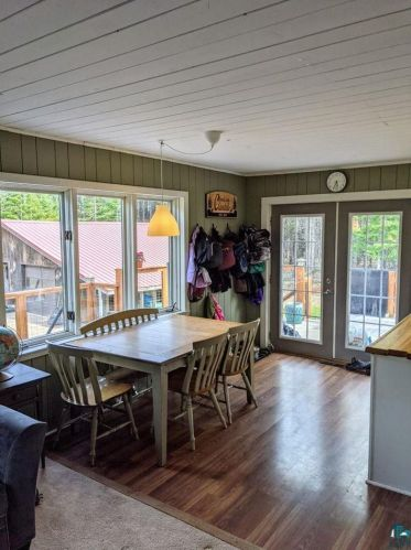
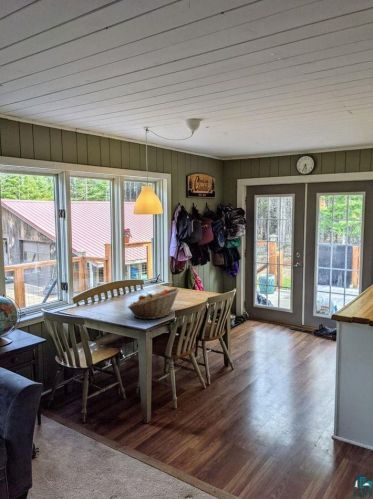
+ fruit basket [127,287,180,321]
